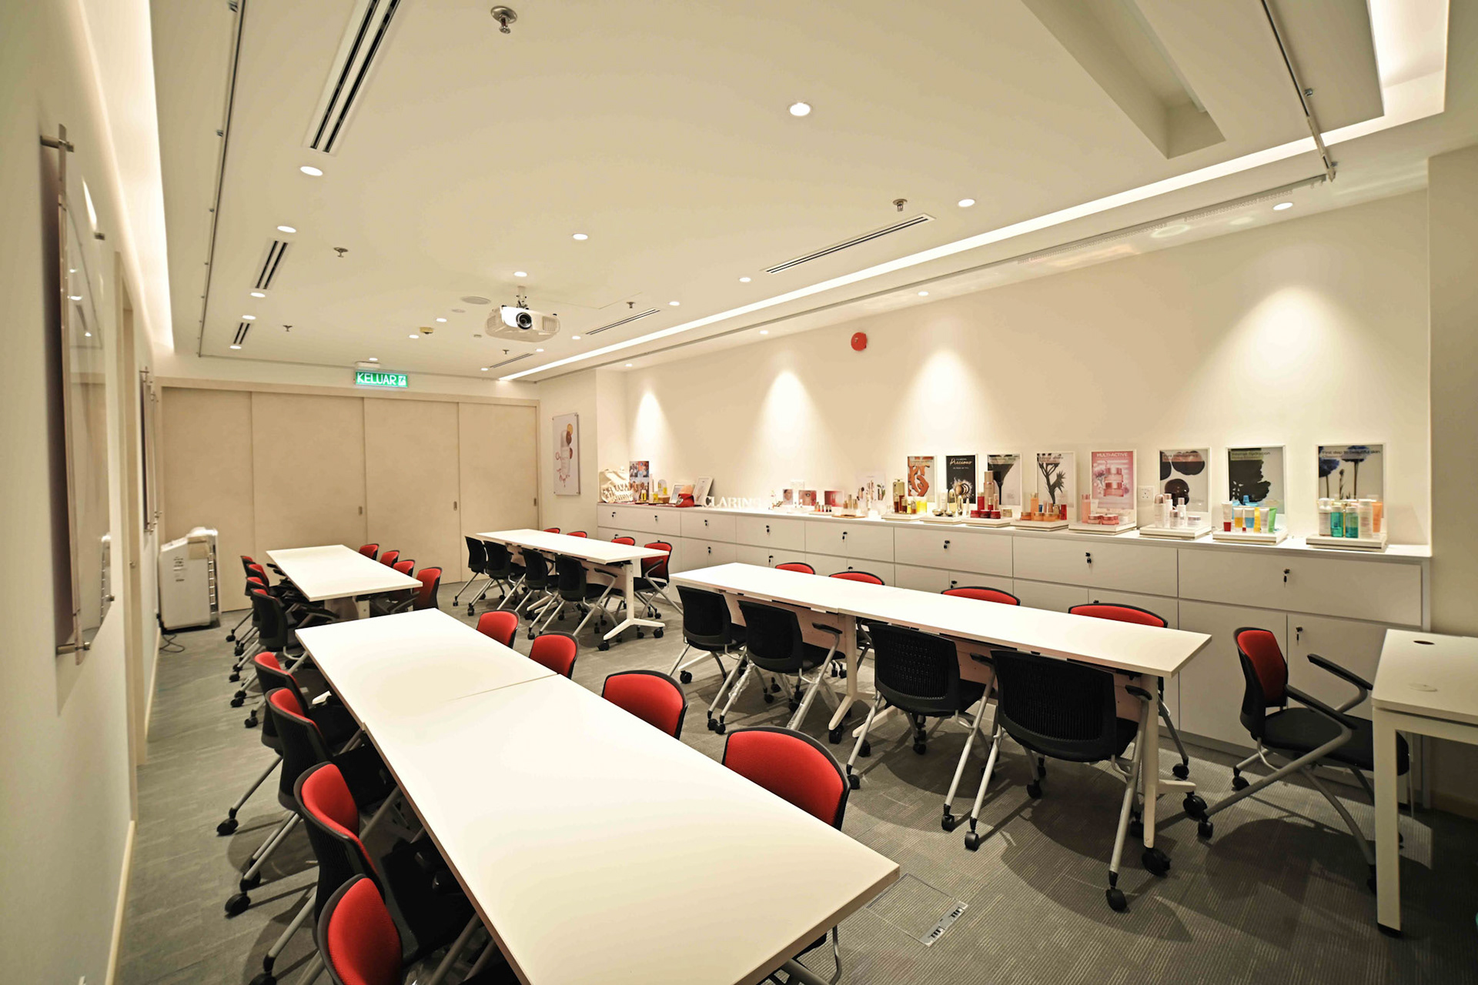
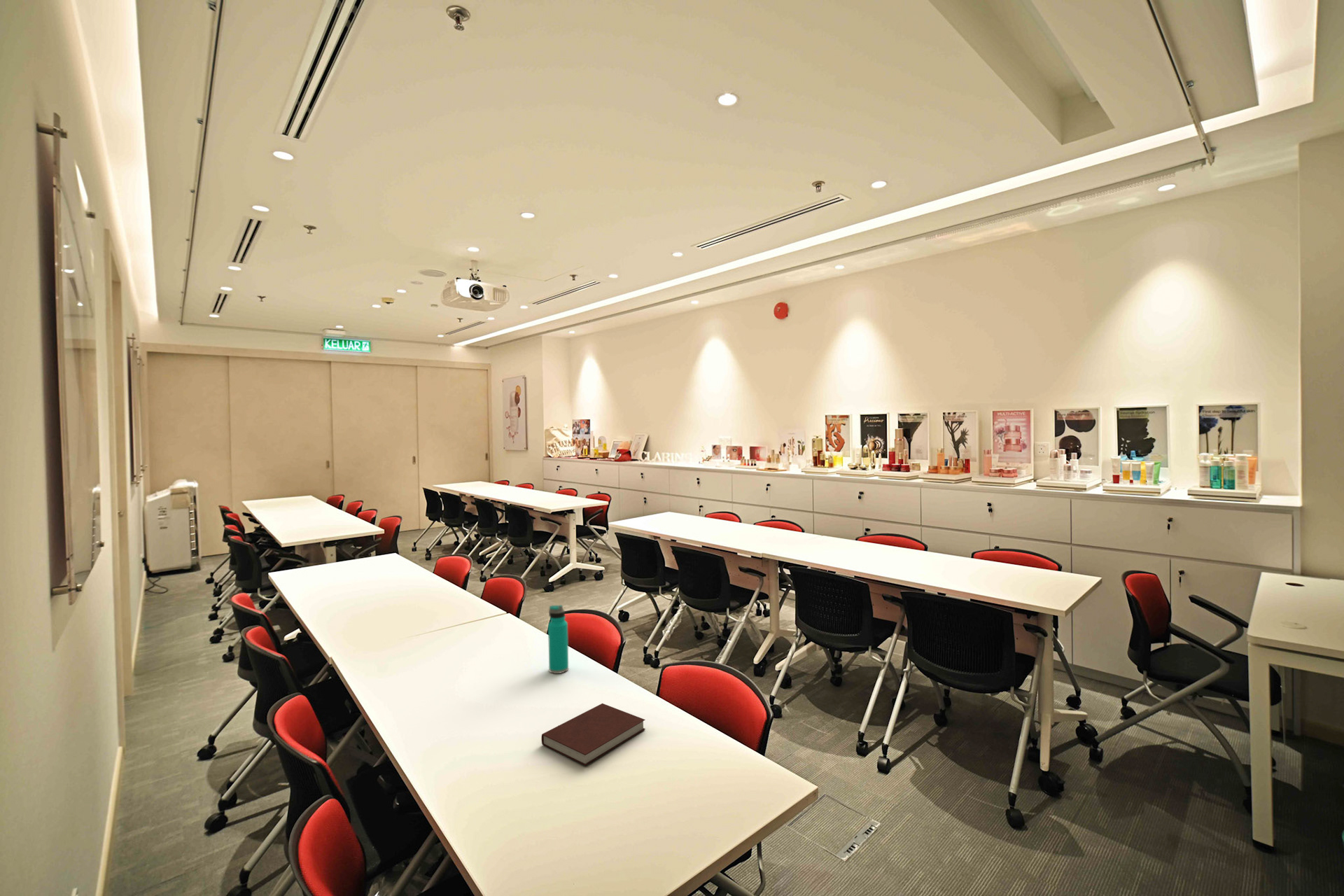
+ water bottle [547,604,569,674]
+ notebook [541,703,646,766]
